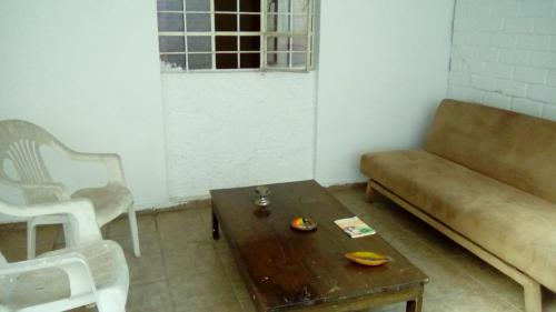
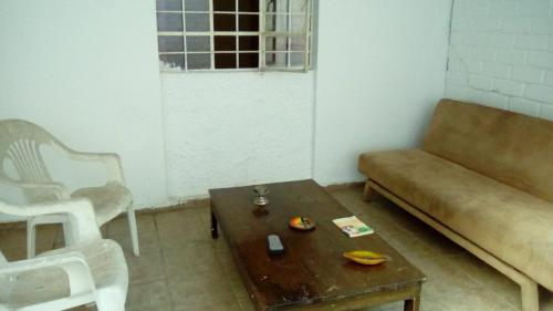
+ remote control [265,234,286,256]
